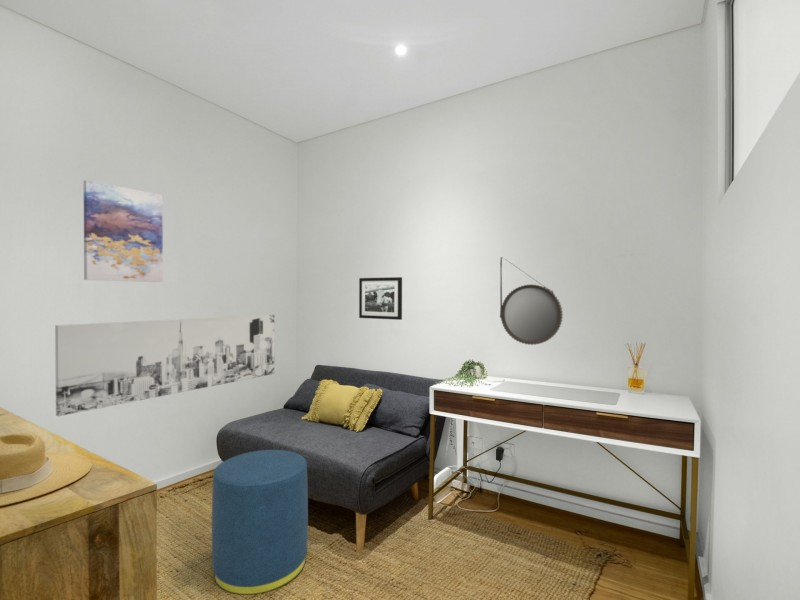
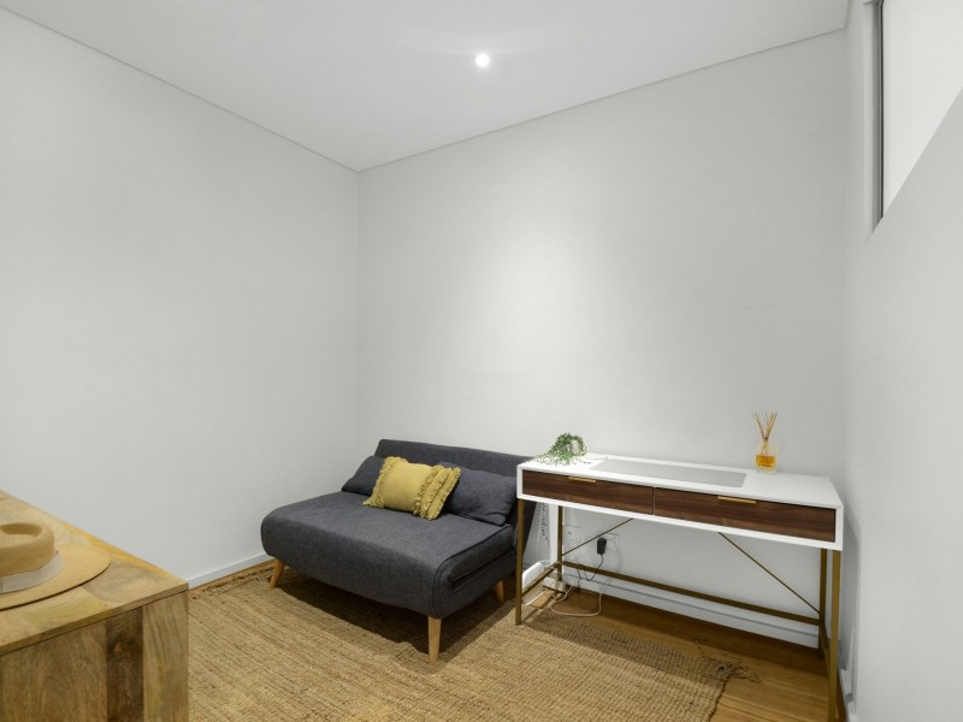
- picture frame [358,276,403,321]
- wall art [83,179,164,283]
- wall art [54,314,275,417]
- home mirror [499,256,564,346]
- ottoman [211,449,309,596]
